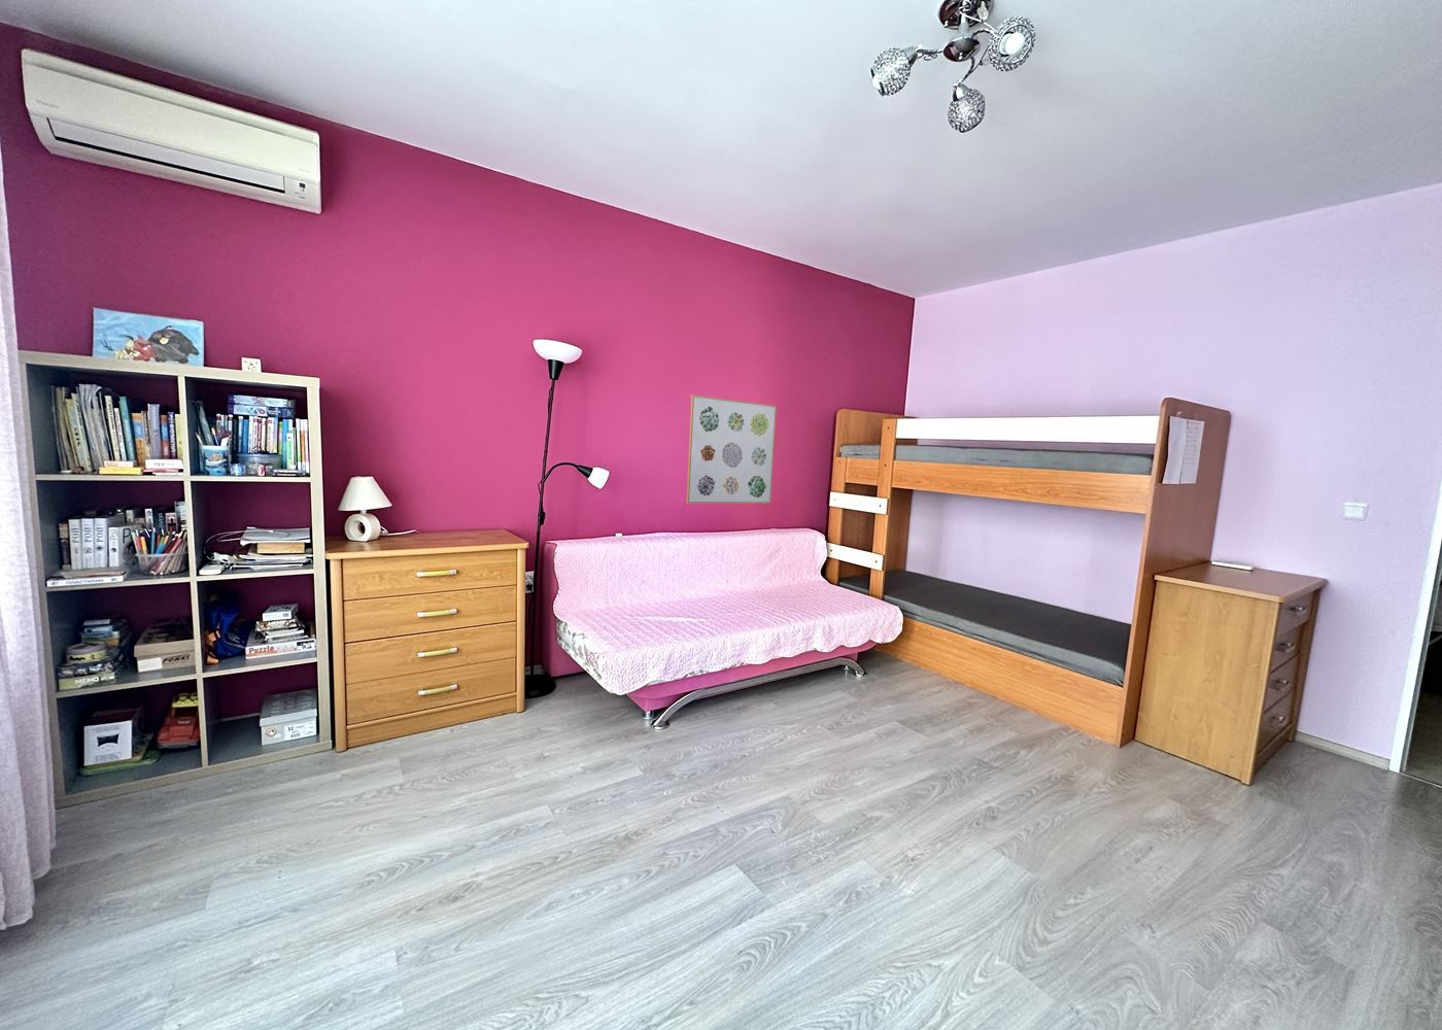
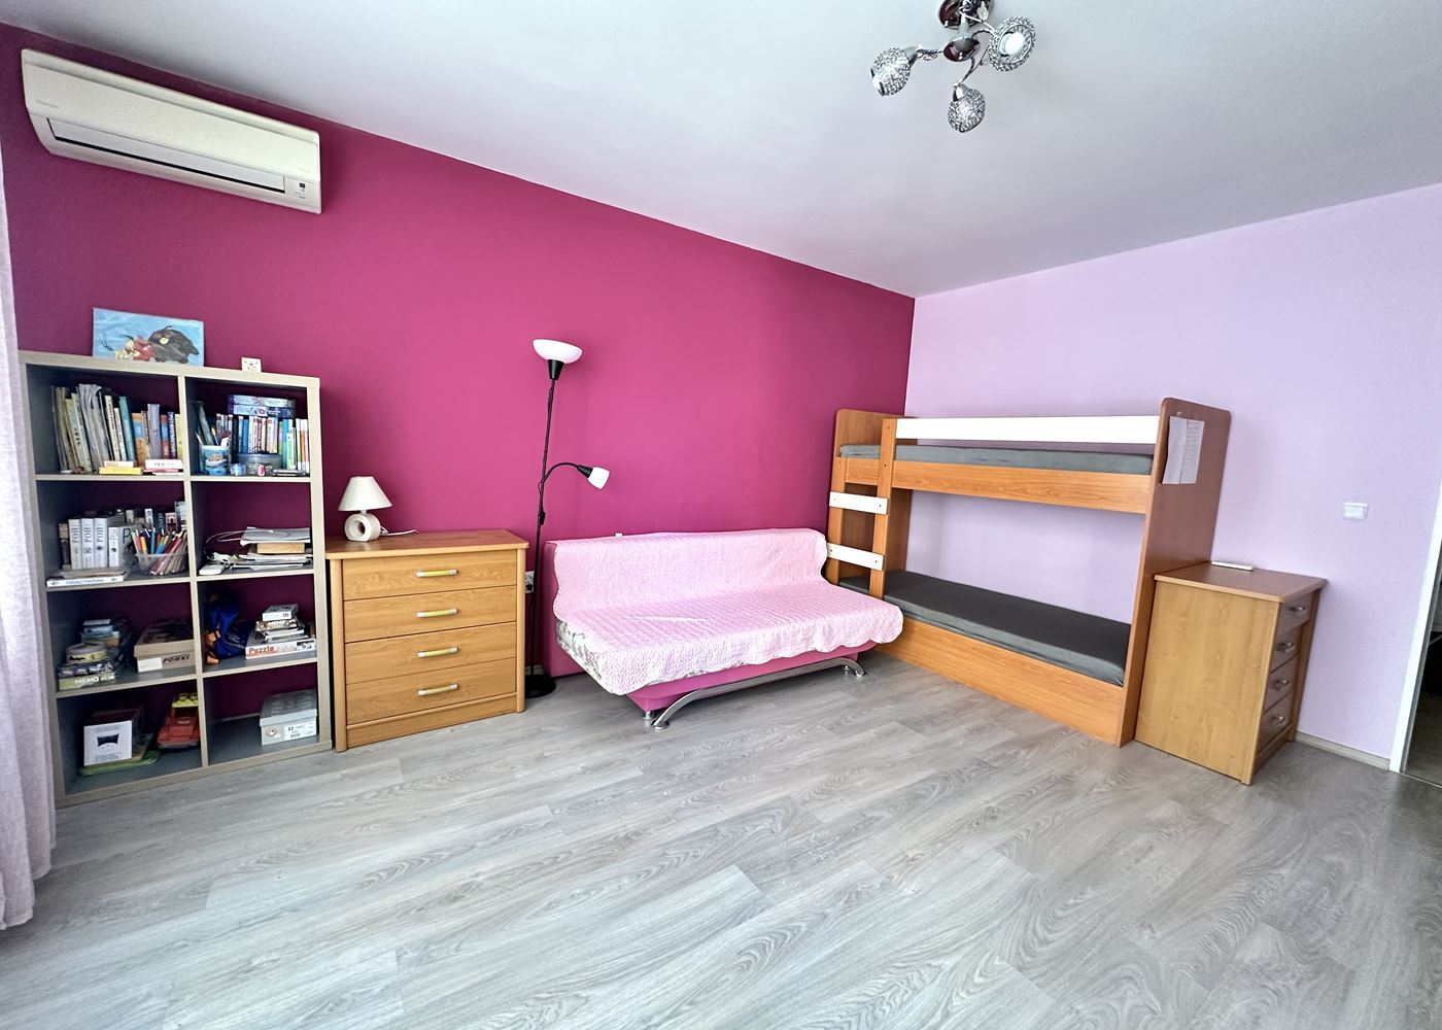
- wall art [686,393,778,505]
